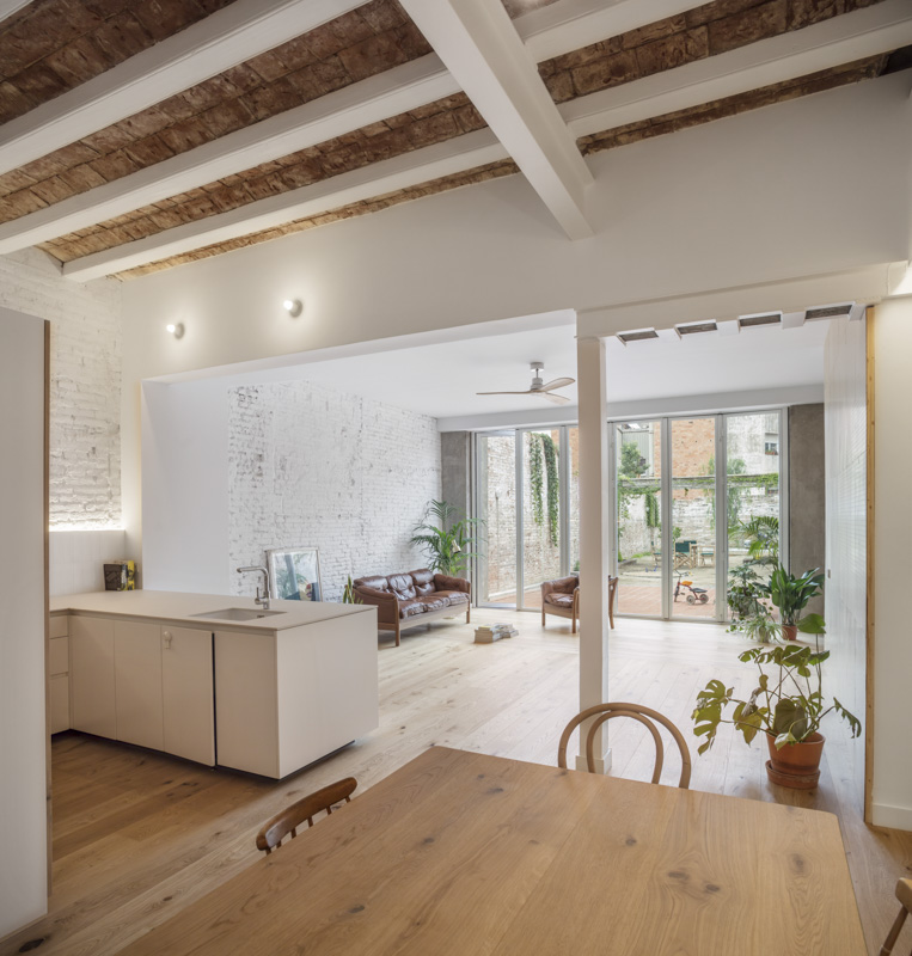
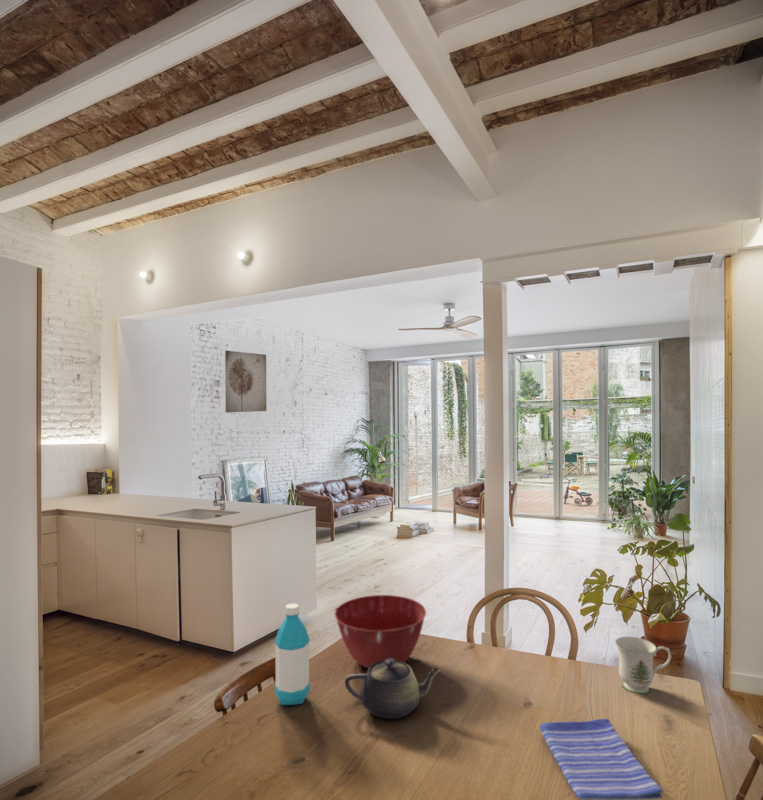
+ mug [615,636,672,695]
+ mixing bowl [334,594,427,669]
+ wall art [224,350,267,413]
+ dish towel [539,718,664,800]
+ water bottle [274,602,311,706]
+ teapot [344,659,443,720]
